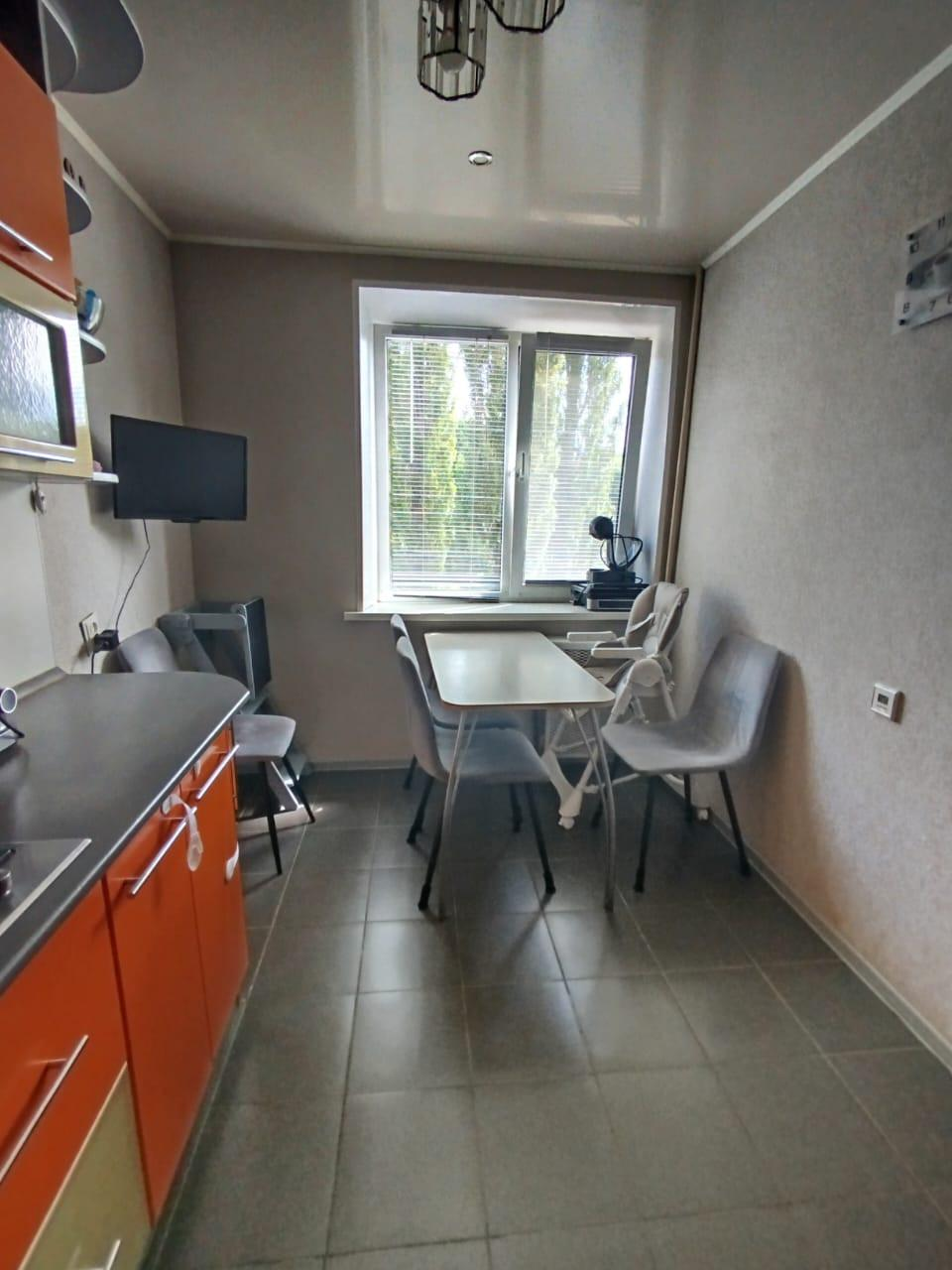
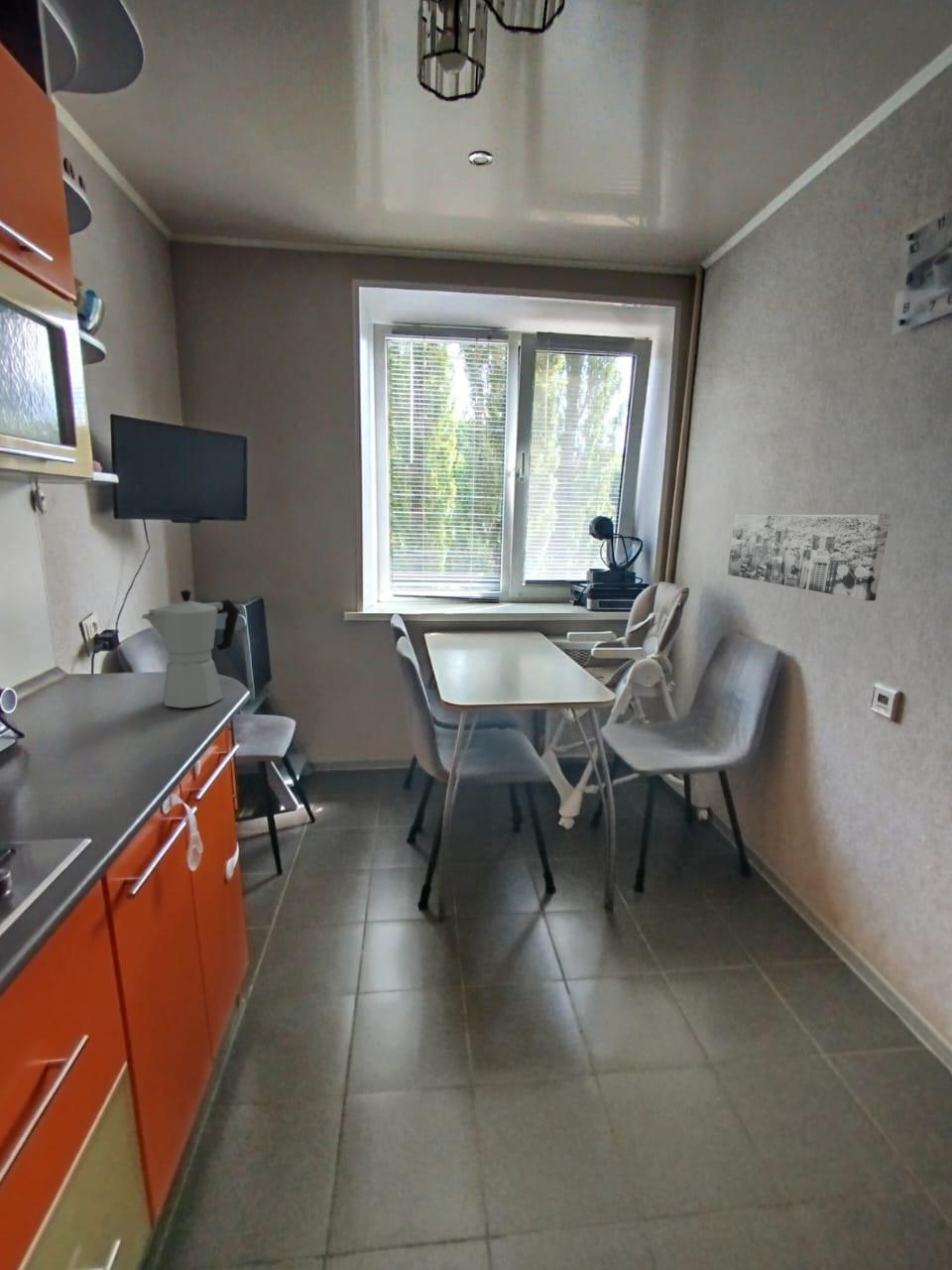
+ wall art [727,513,892,602]
+ moka pot [141,588,240,709]
